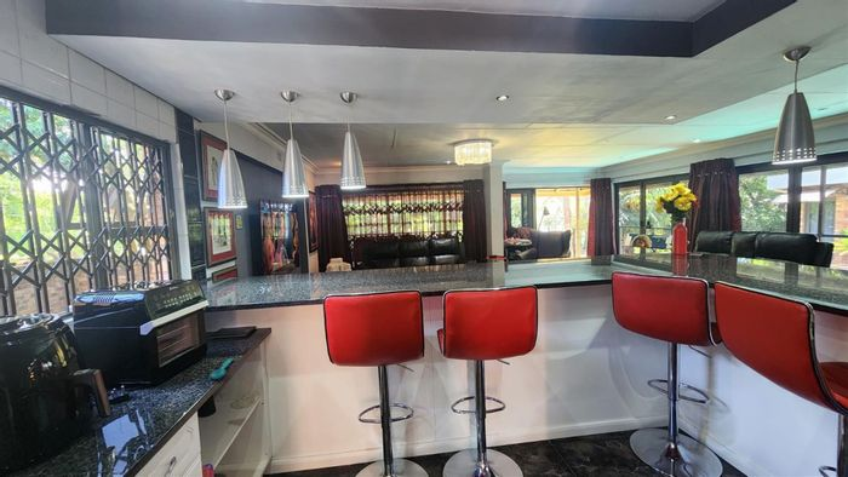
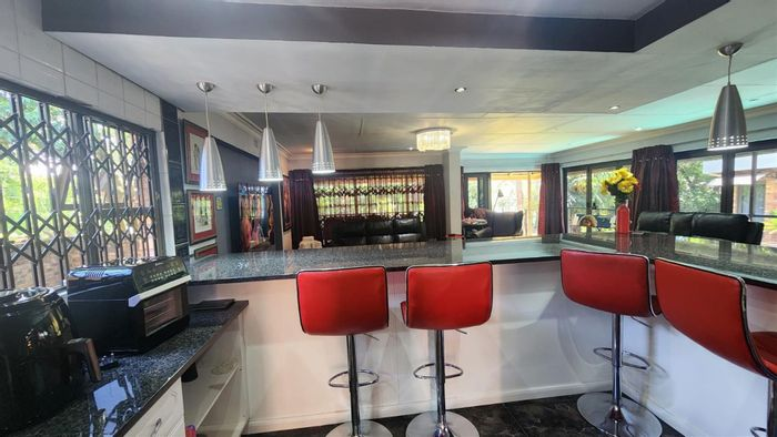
- spoon [210,357,234,380]
